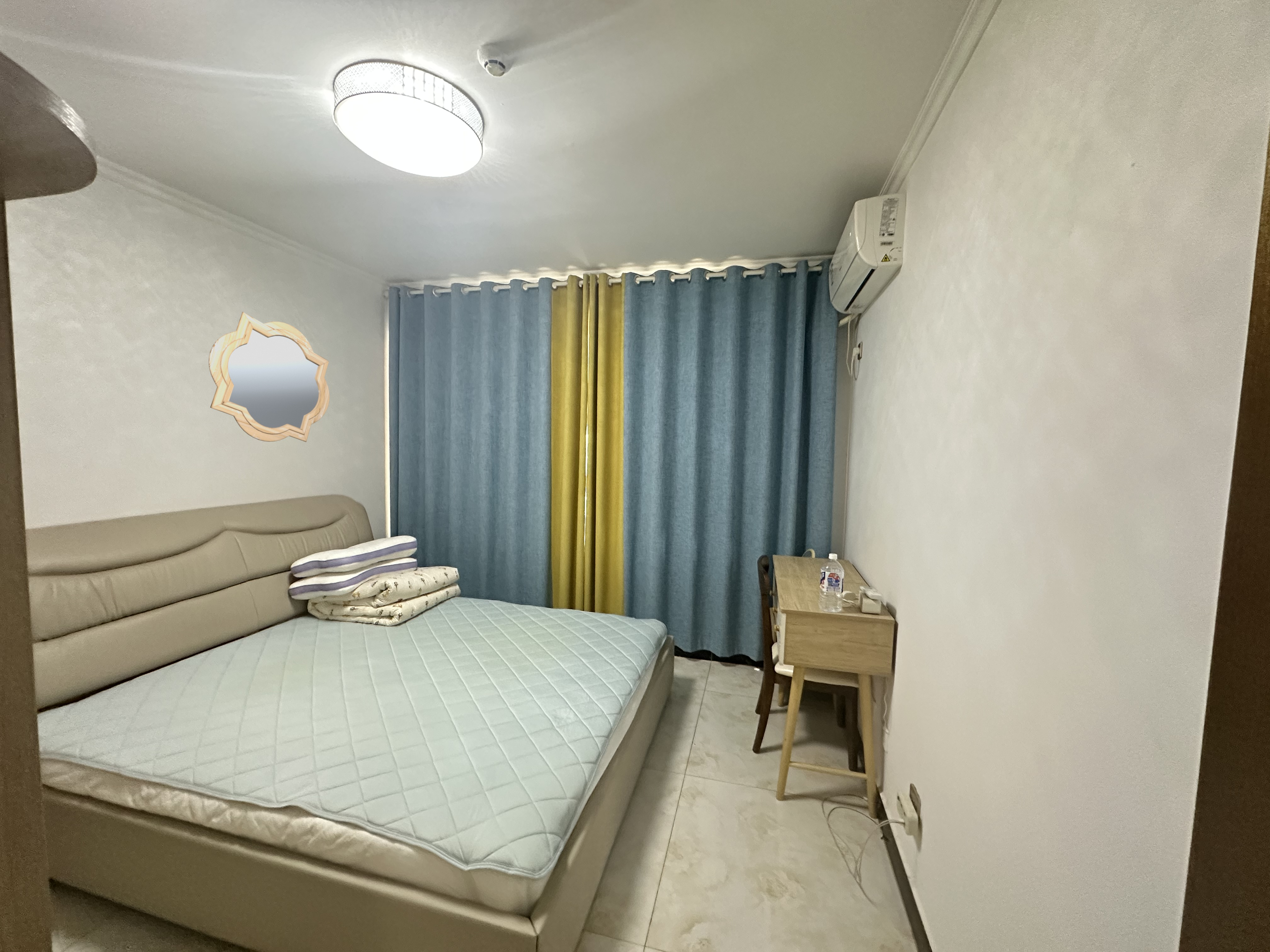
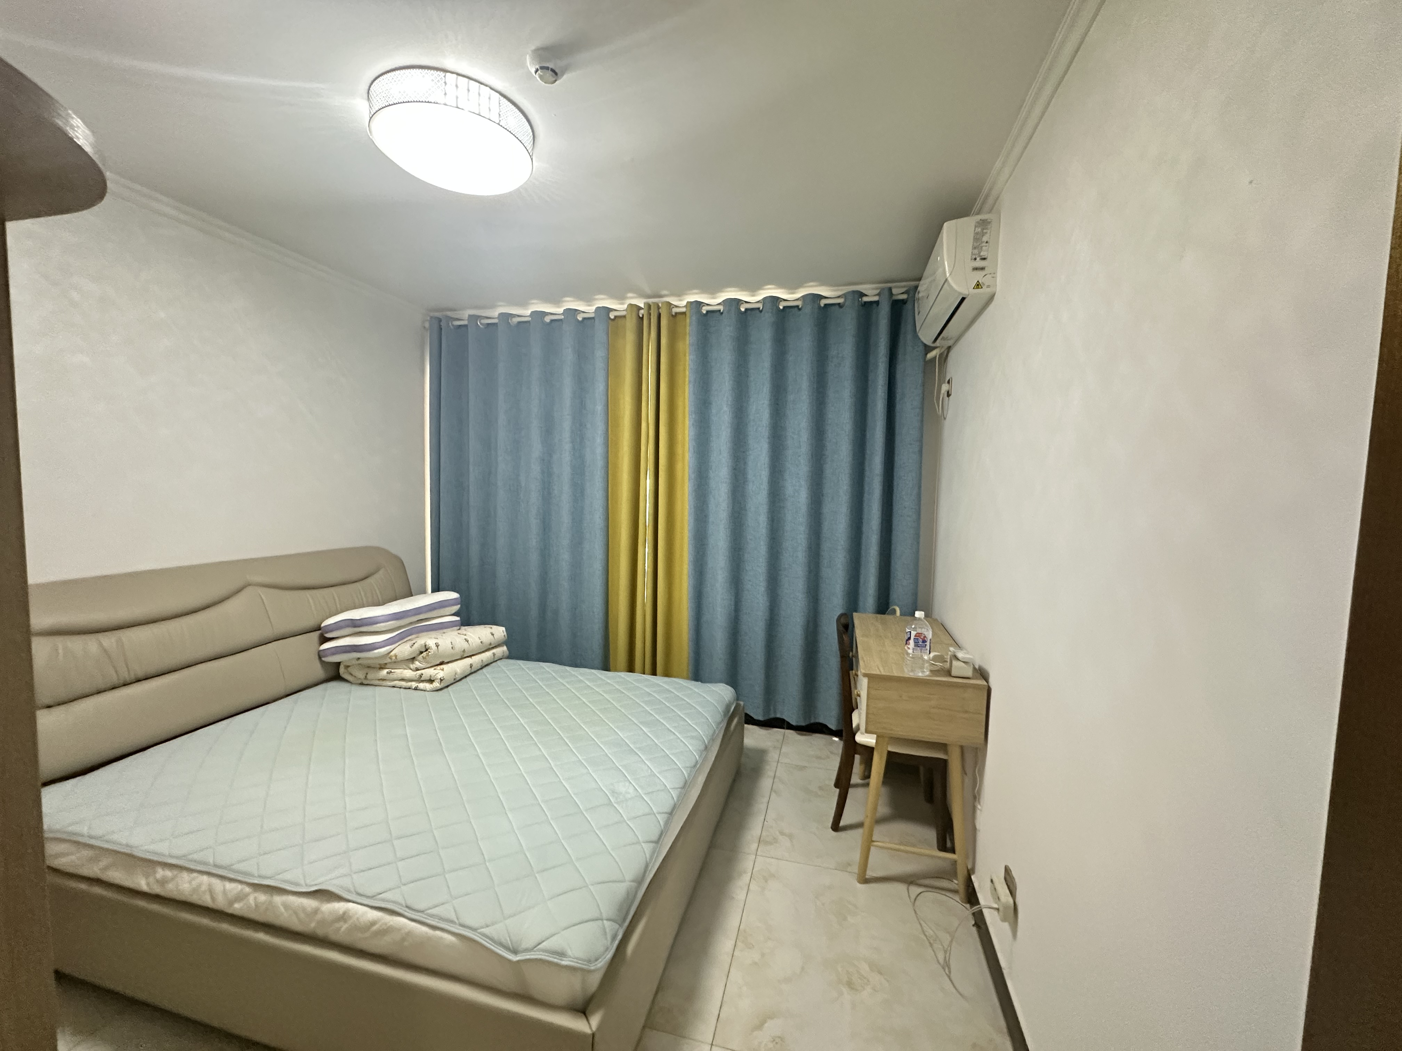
- mirror [208,311,330,442]
